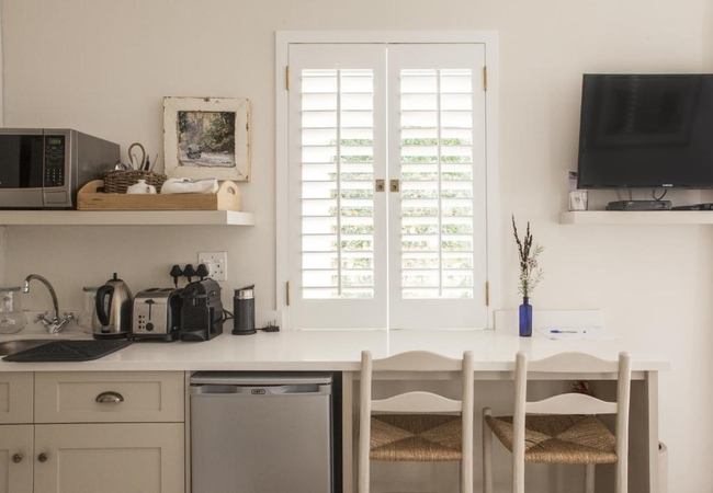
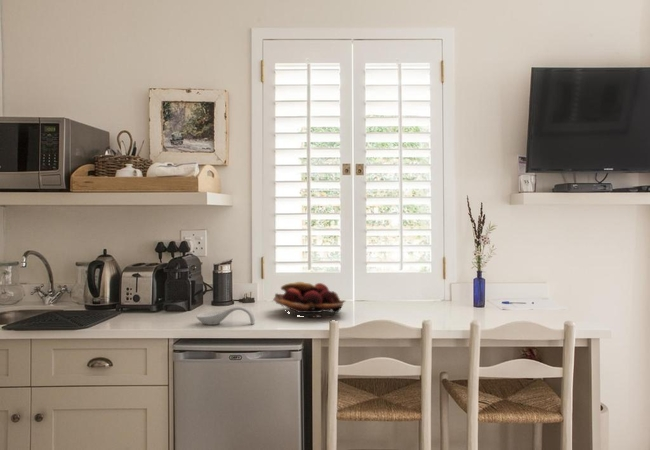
+ fruit basket [272,281,346,319]
+ spoon rest [195,305,256,326]
